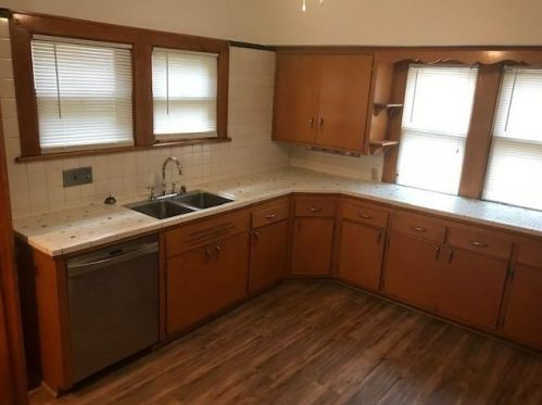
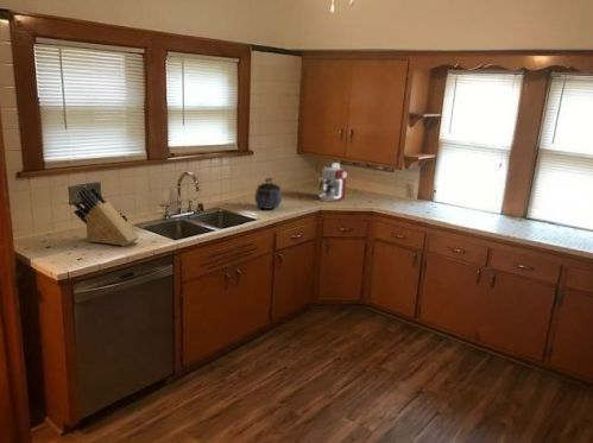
+ knife block [71,185,140,247]
+ kettle [253,177,283,210]
+ coffee maker [317,162,348,202]
